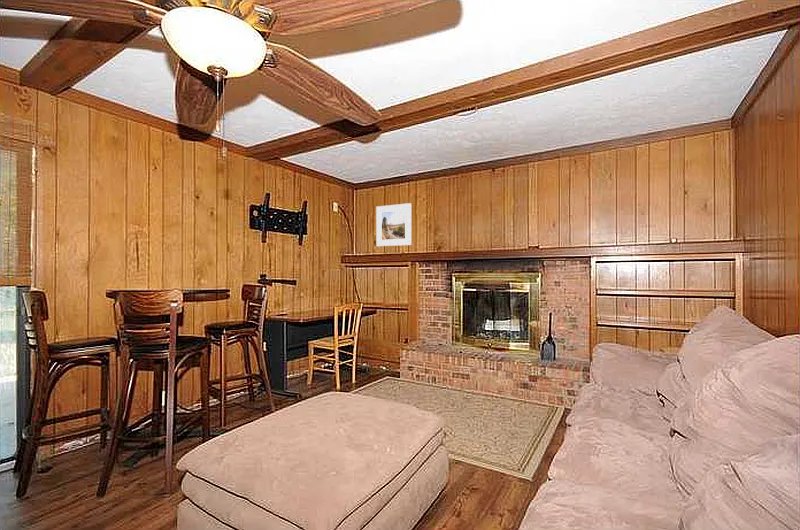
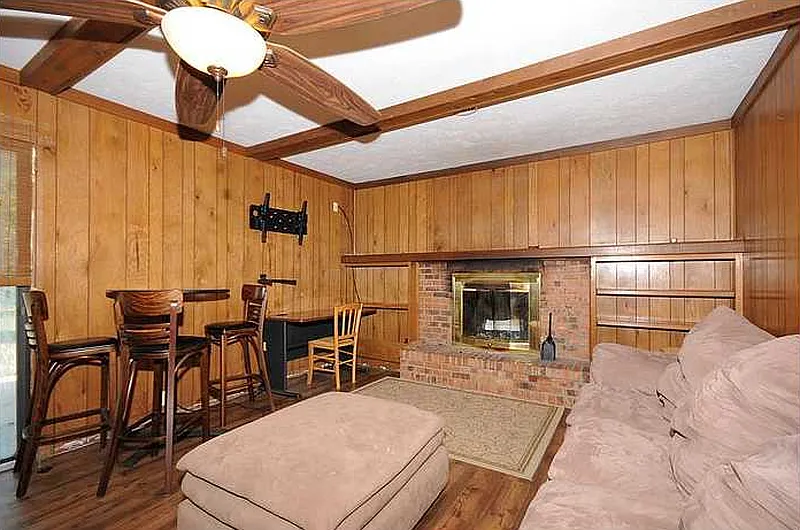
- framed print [375,202,413,247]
